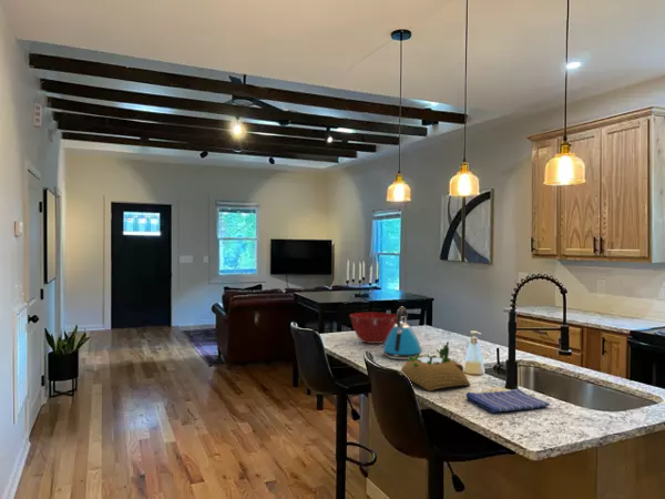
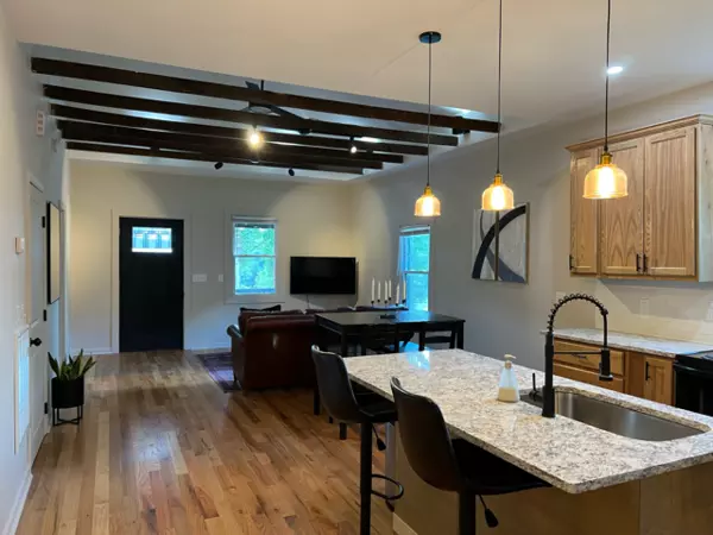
- mixing bowl [348,312,397,345]
- kettle [381,306,423,360]
- succulent planter [399,340,472,393]
- dish towel [464,388,551,414]
